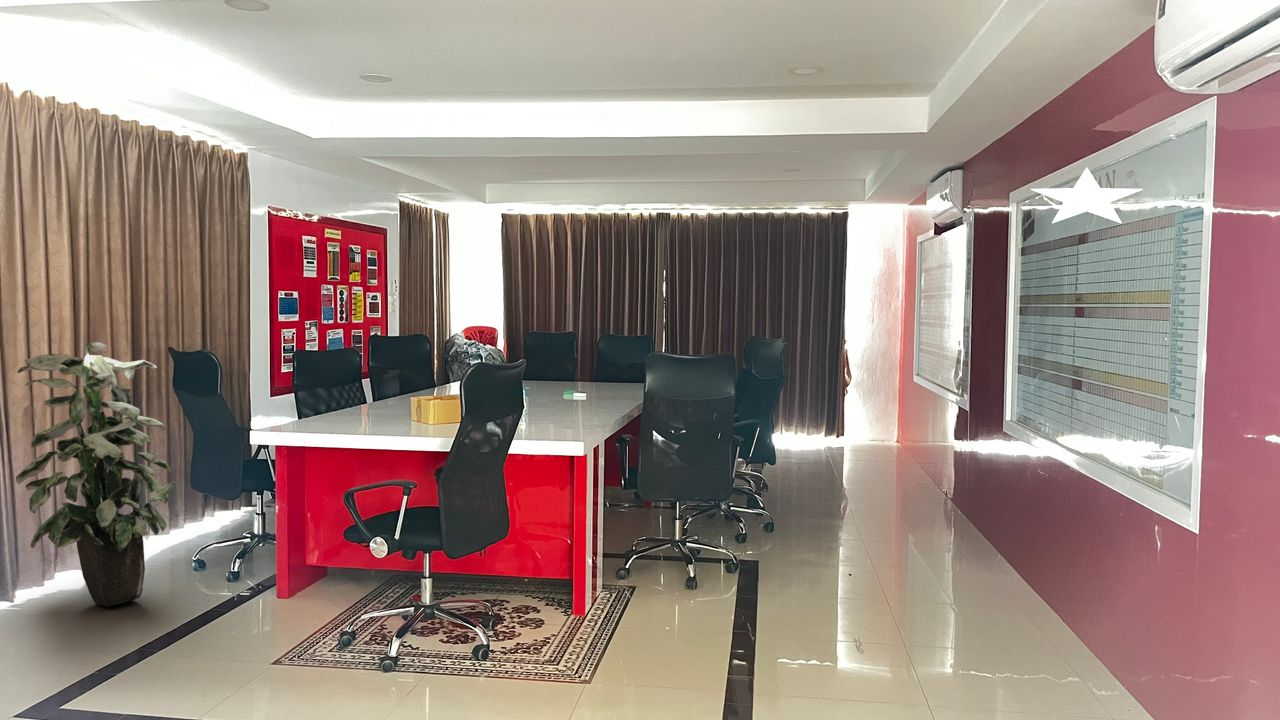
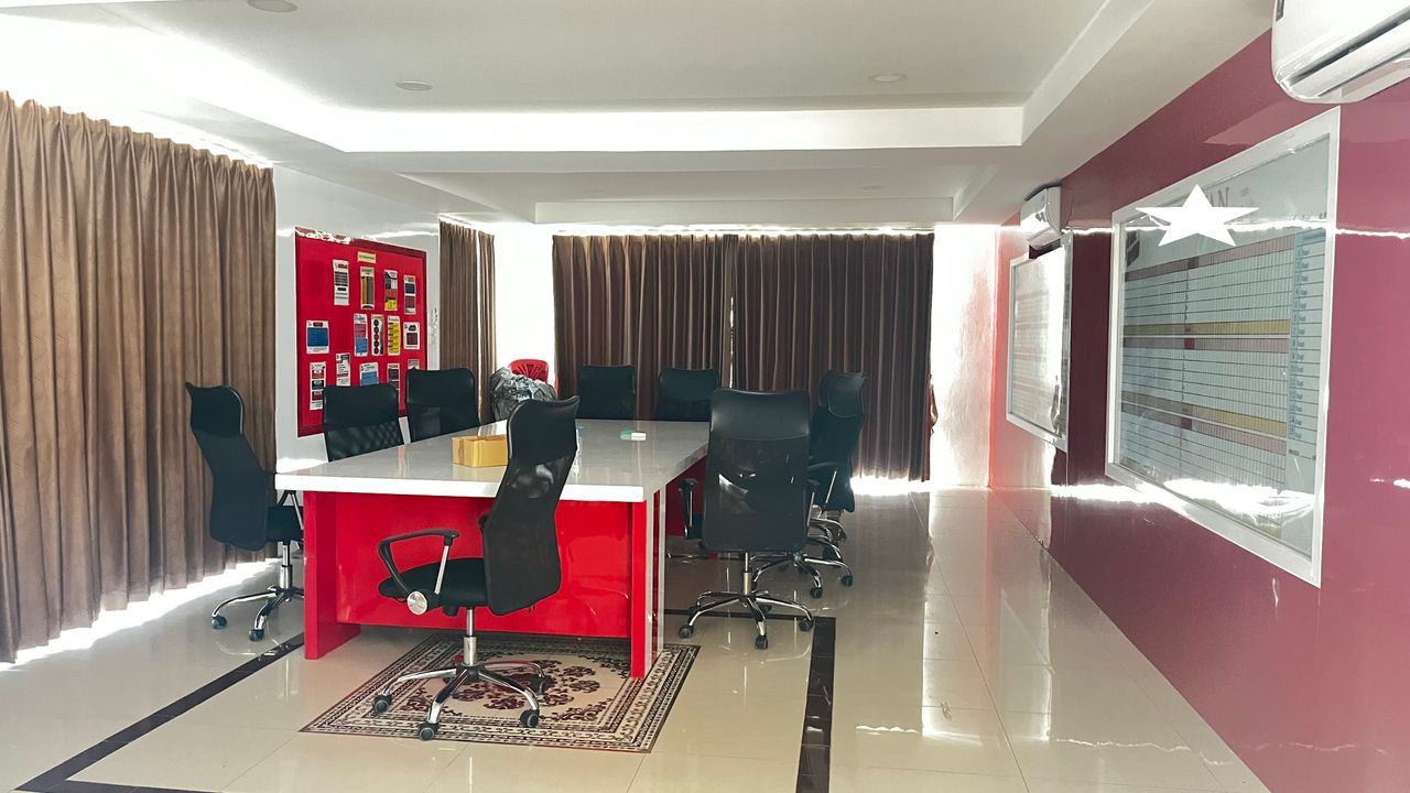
- indoor plant [15,341,178,607]
